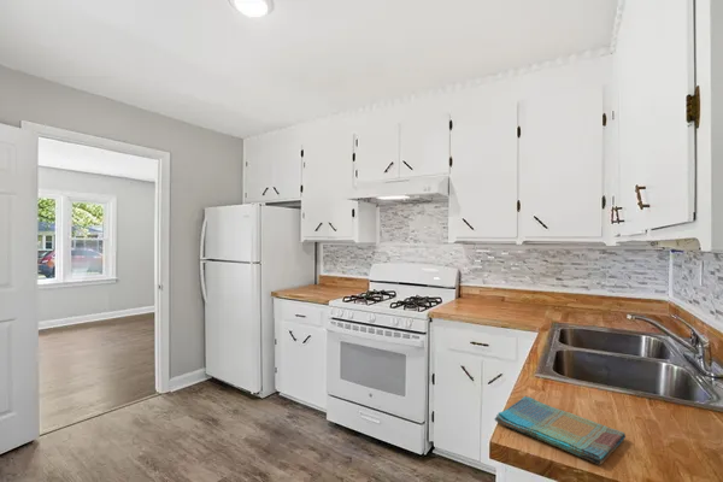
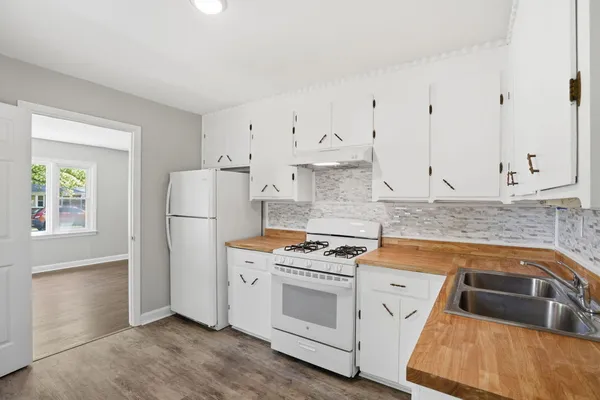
- dish towel [493,395,627,466]
